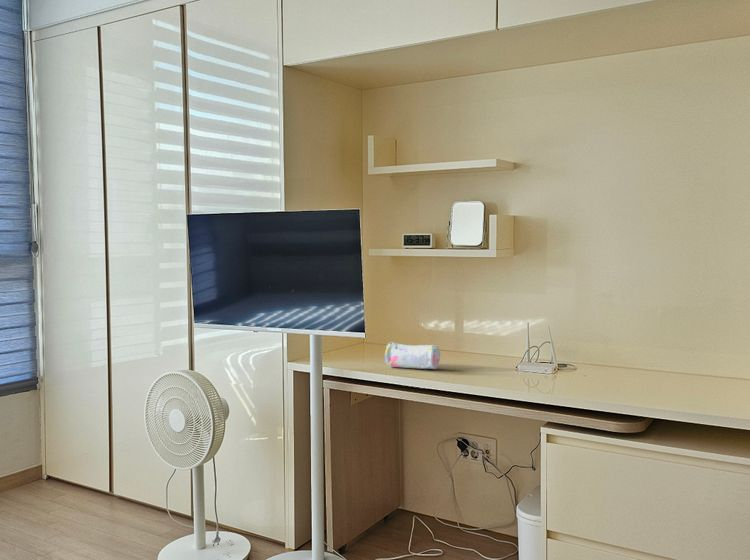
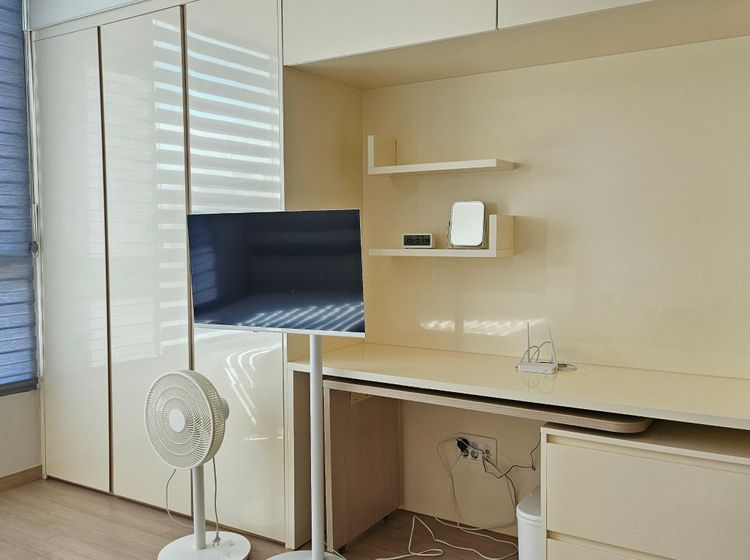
- pencil case [383,341,441,370]
